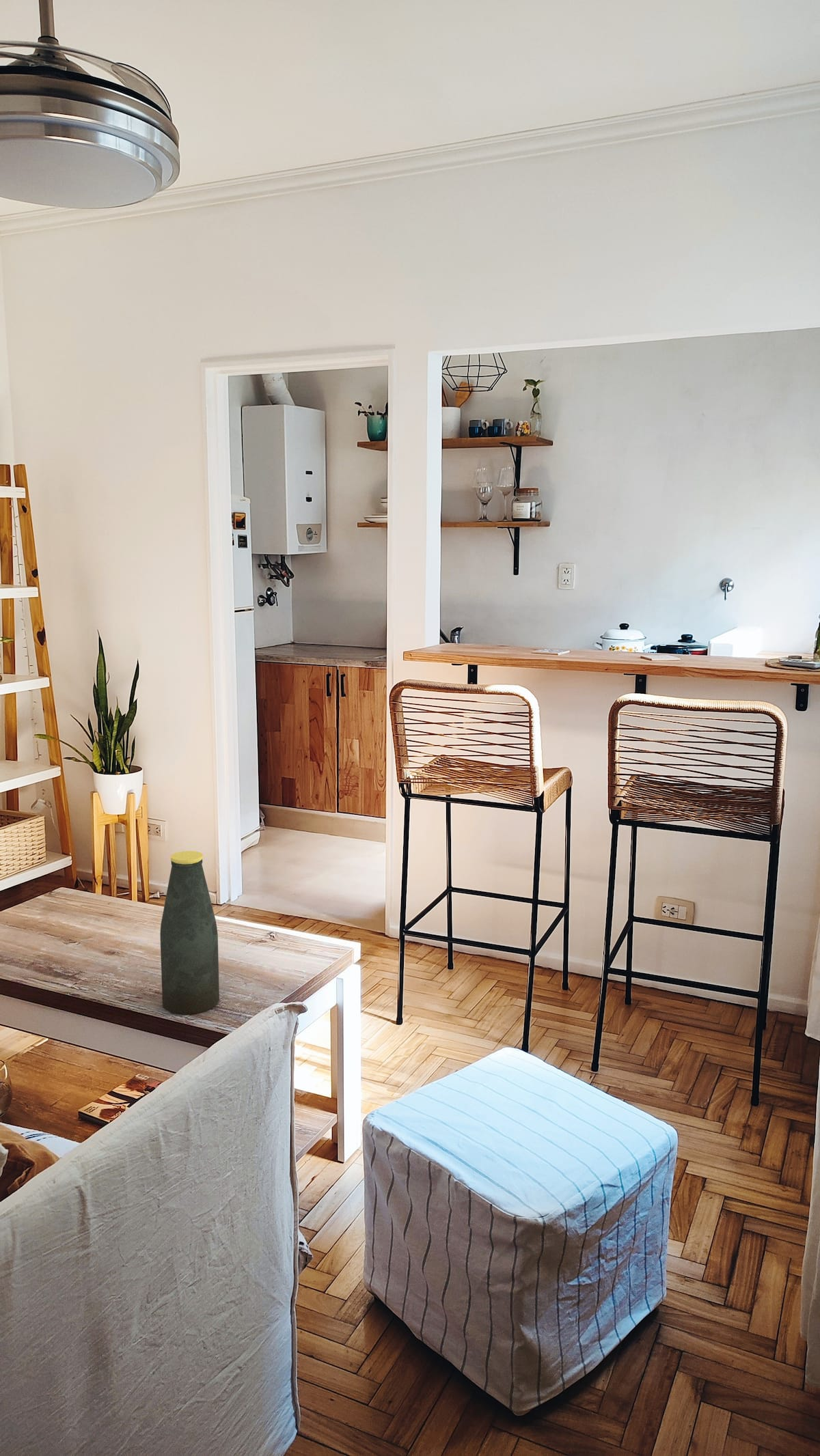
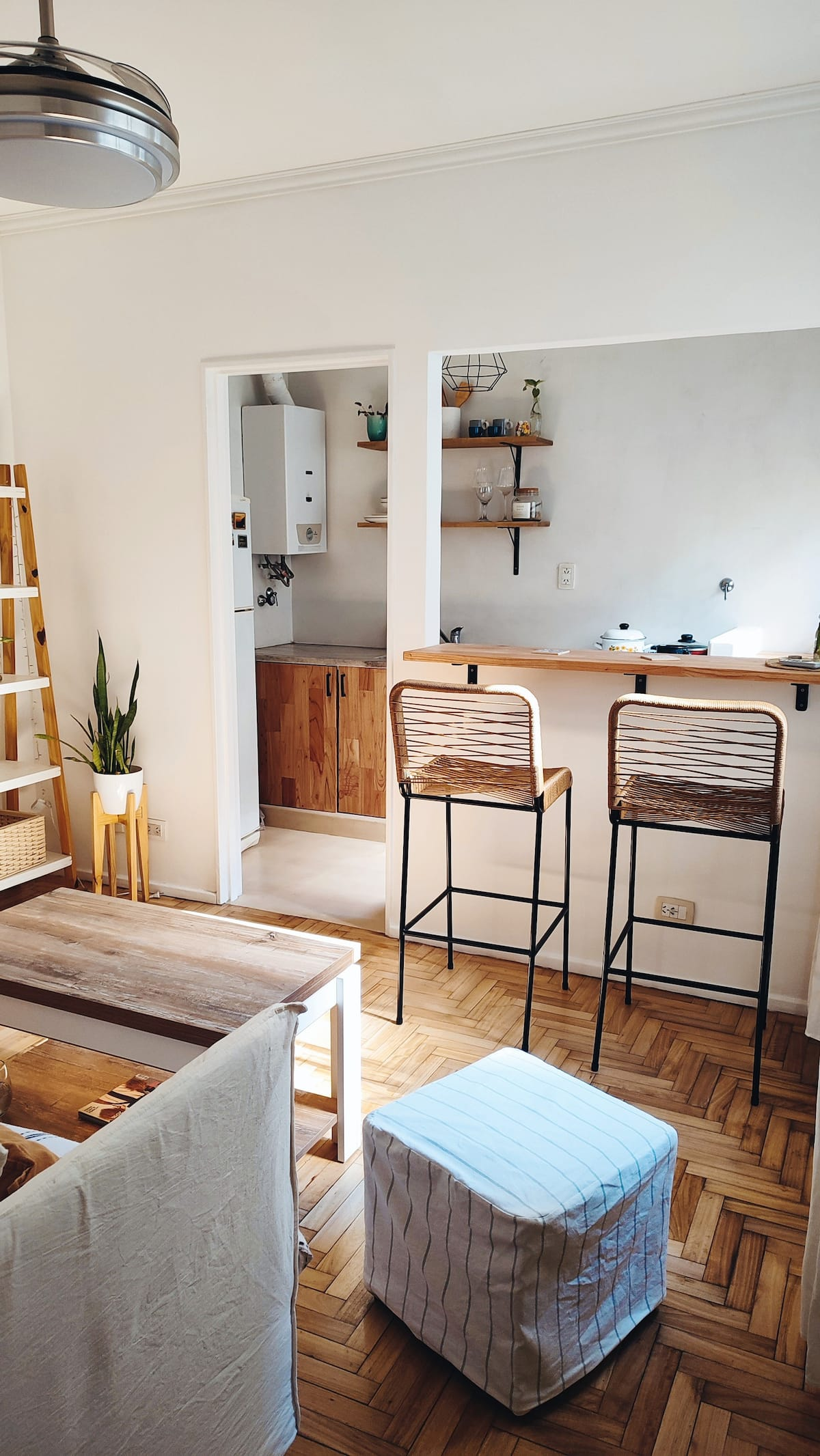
- bottle [159,850,220,1016]
